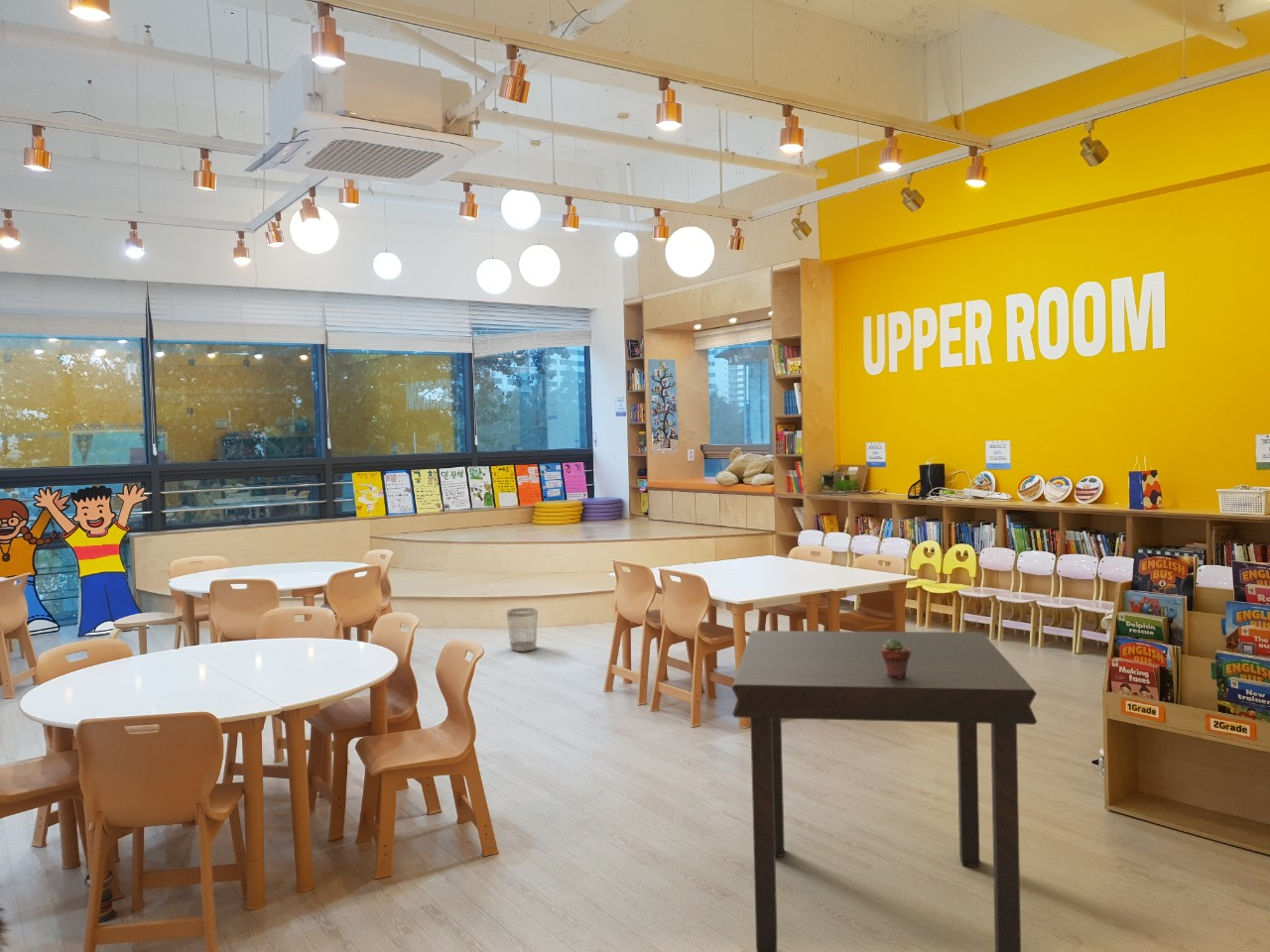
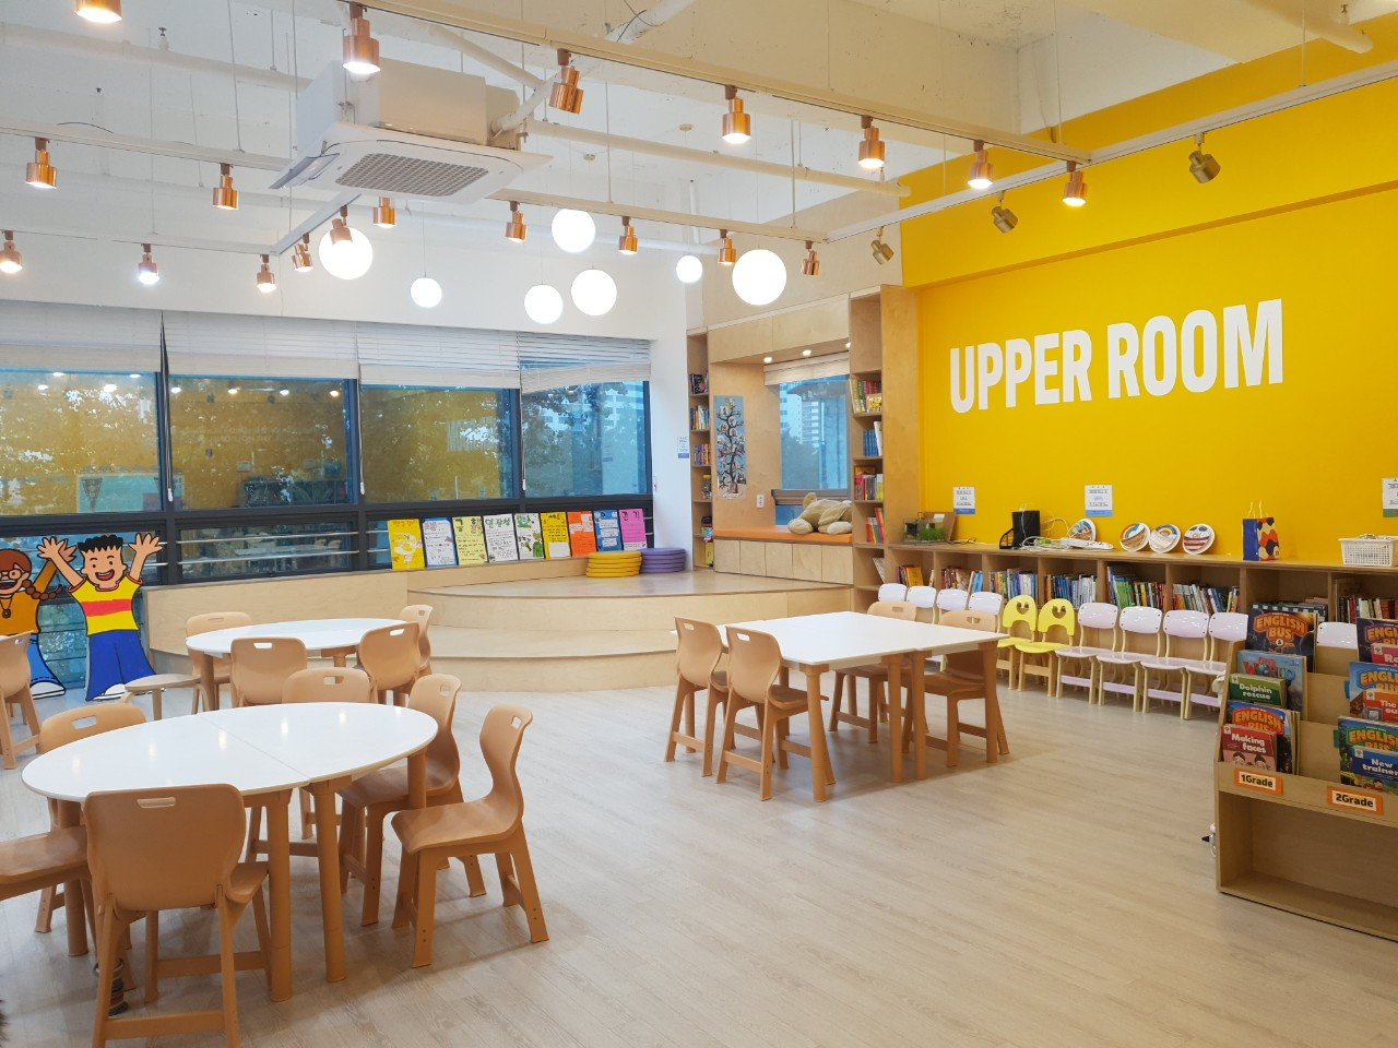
- dining table [731,630,1038,952]
- wastebasket [505,607,539,653]
- potted succulent [881,638,911,678]
